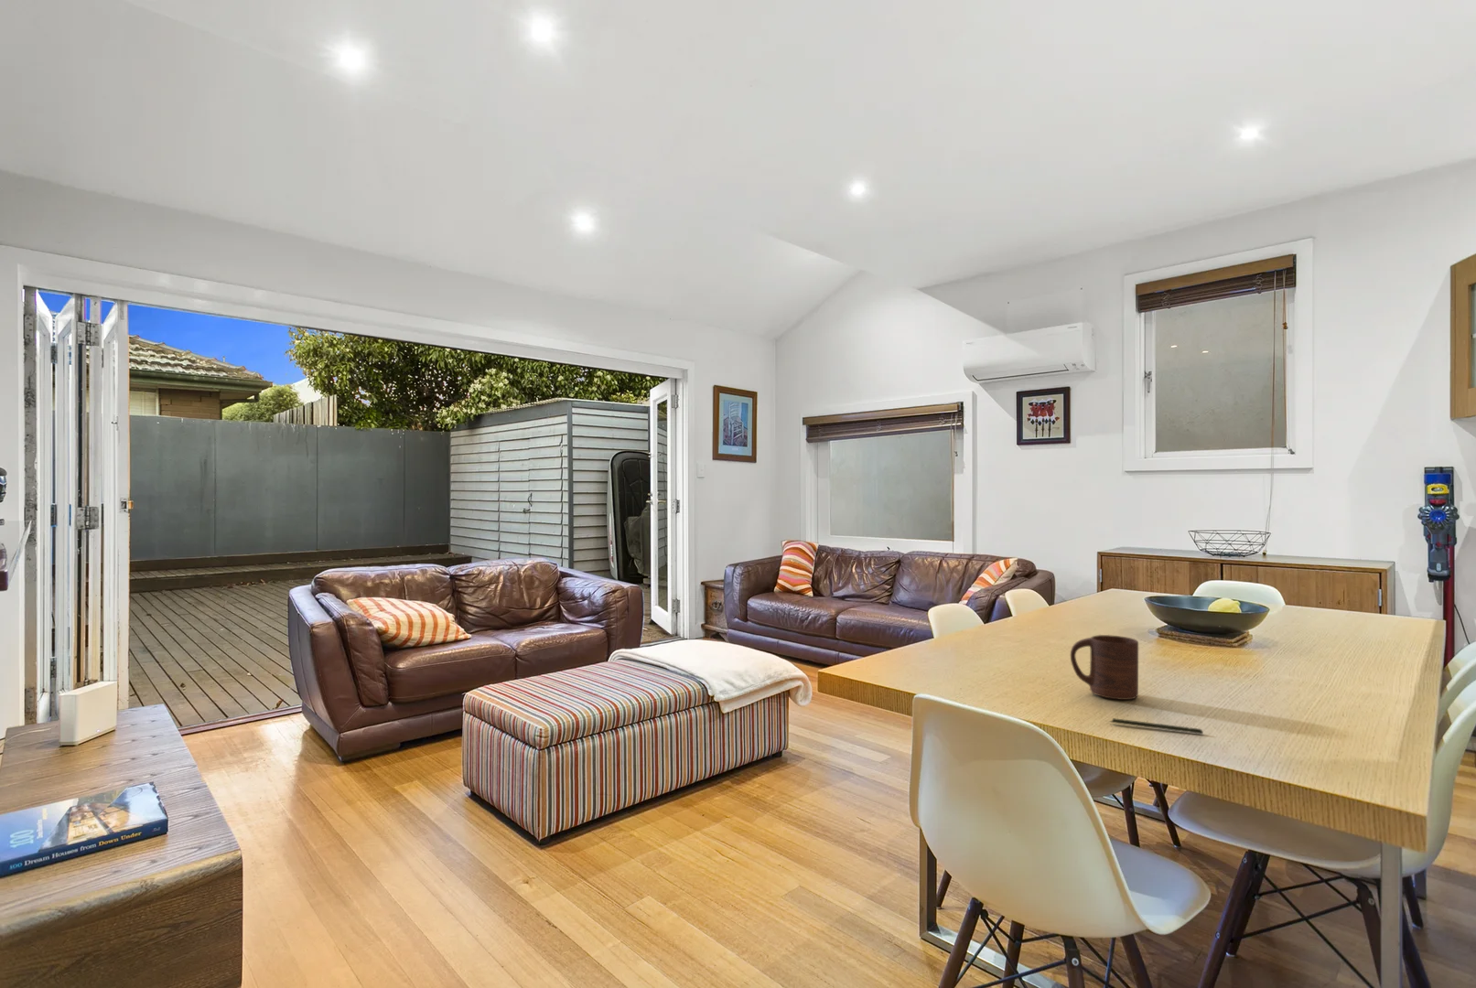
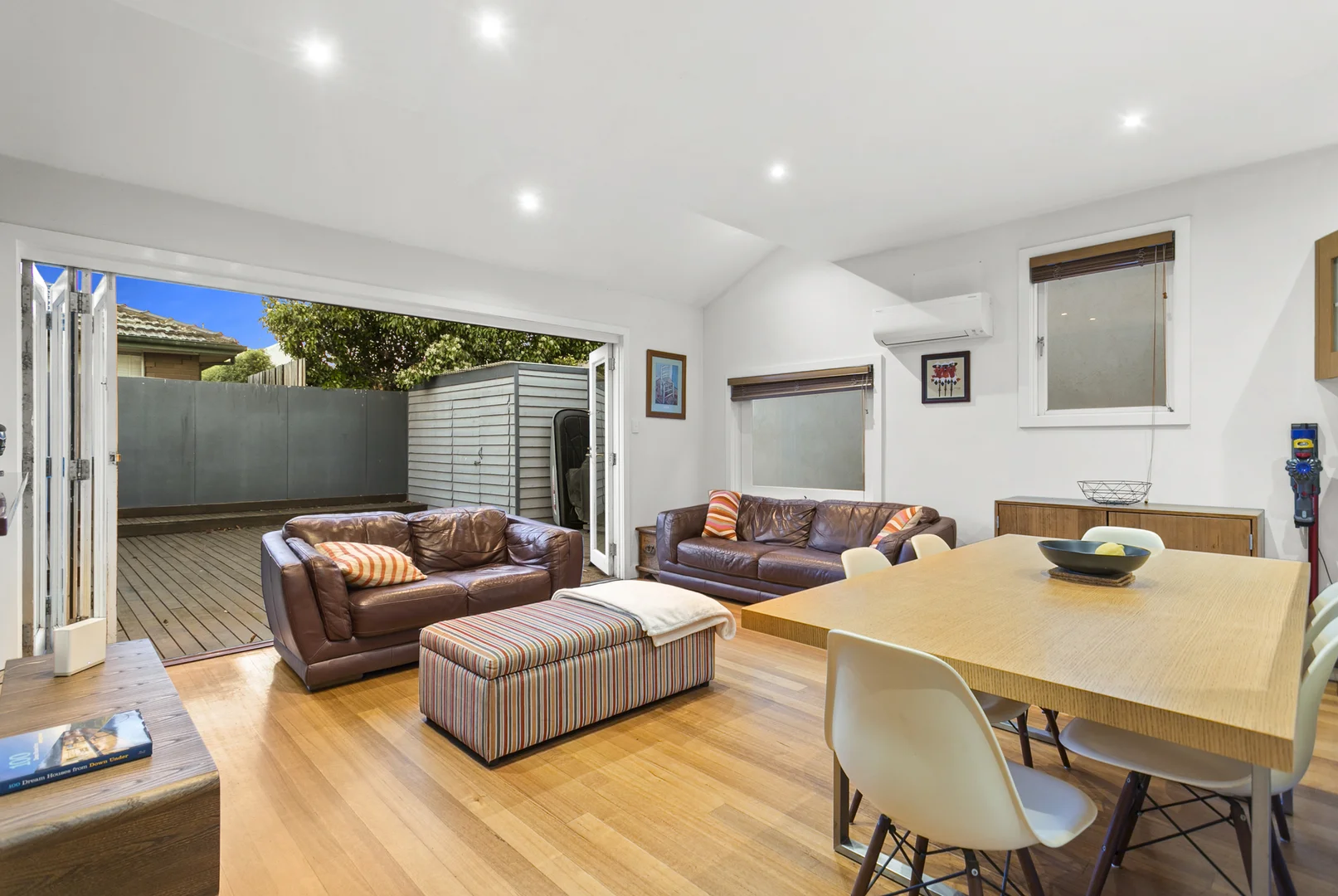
- pen [1108,717,1205,734]
- cup [1070,634,1140,700]
